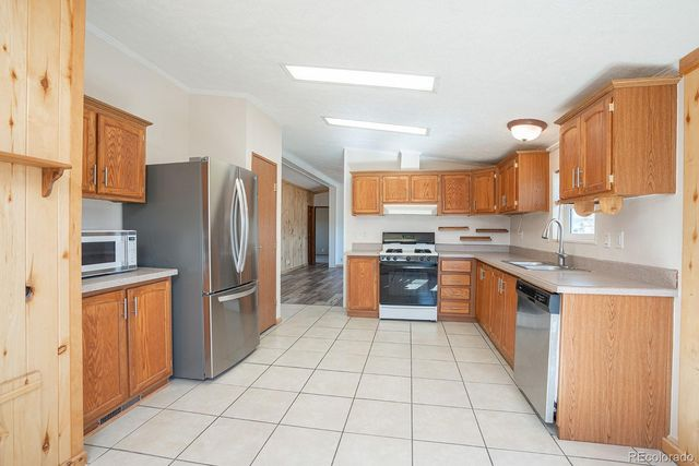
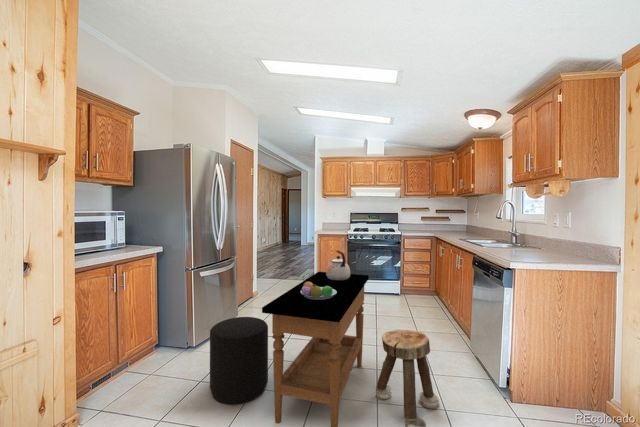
+ stool [209,316,269,406]
+ stool [374,329,440,427]
+ side table [261,271,370,427]
+ fruit bowl [301,281,337,300]
+ kettle [325,249,351,280]
